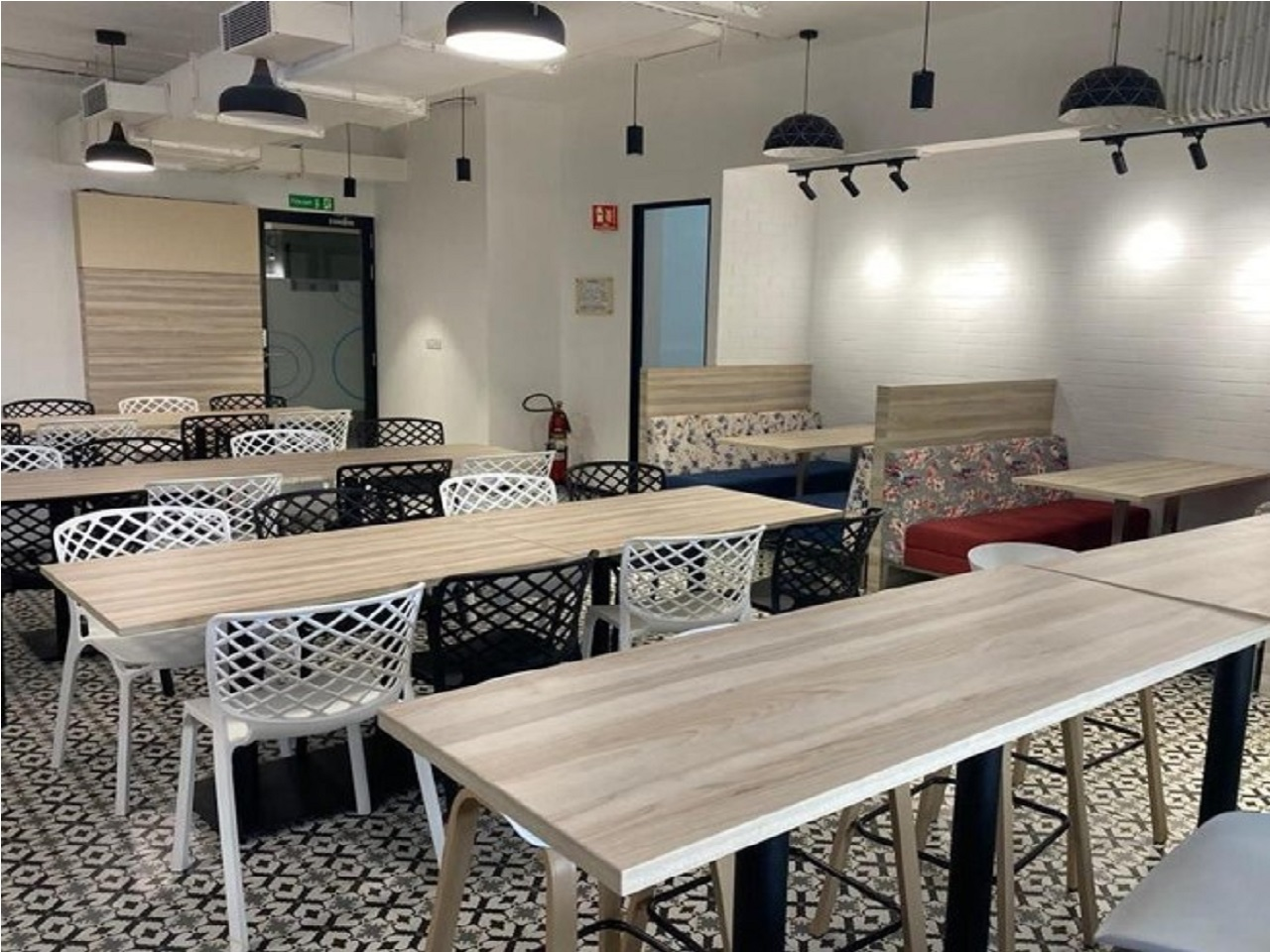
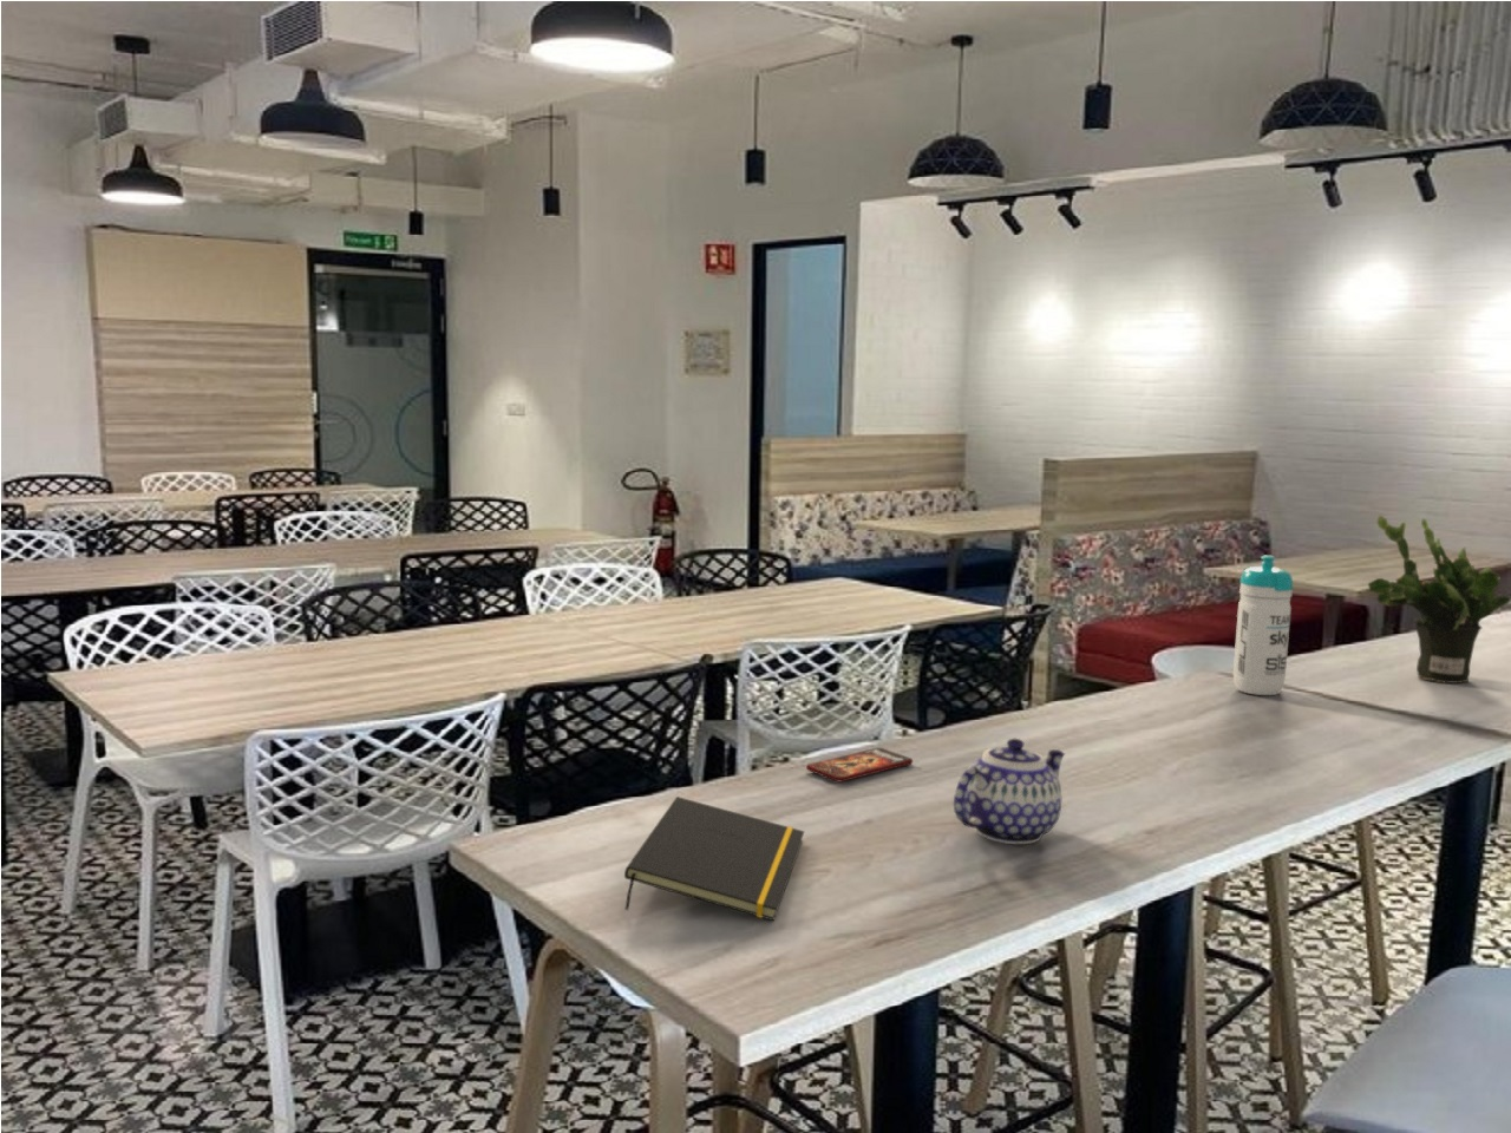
+ notepad [623,795,805,921]
+ teapot [953,738,1066,845]
+ smartphone [805,747,914,782]
+ water bottle [1233,555,1293,696]
+ potted plant [1367,514,1511,684]
